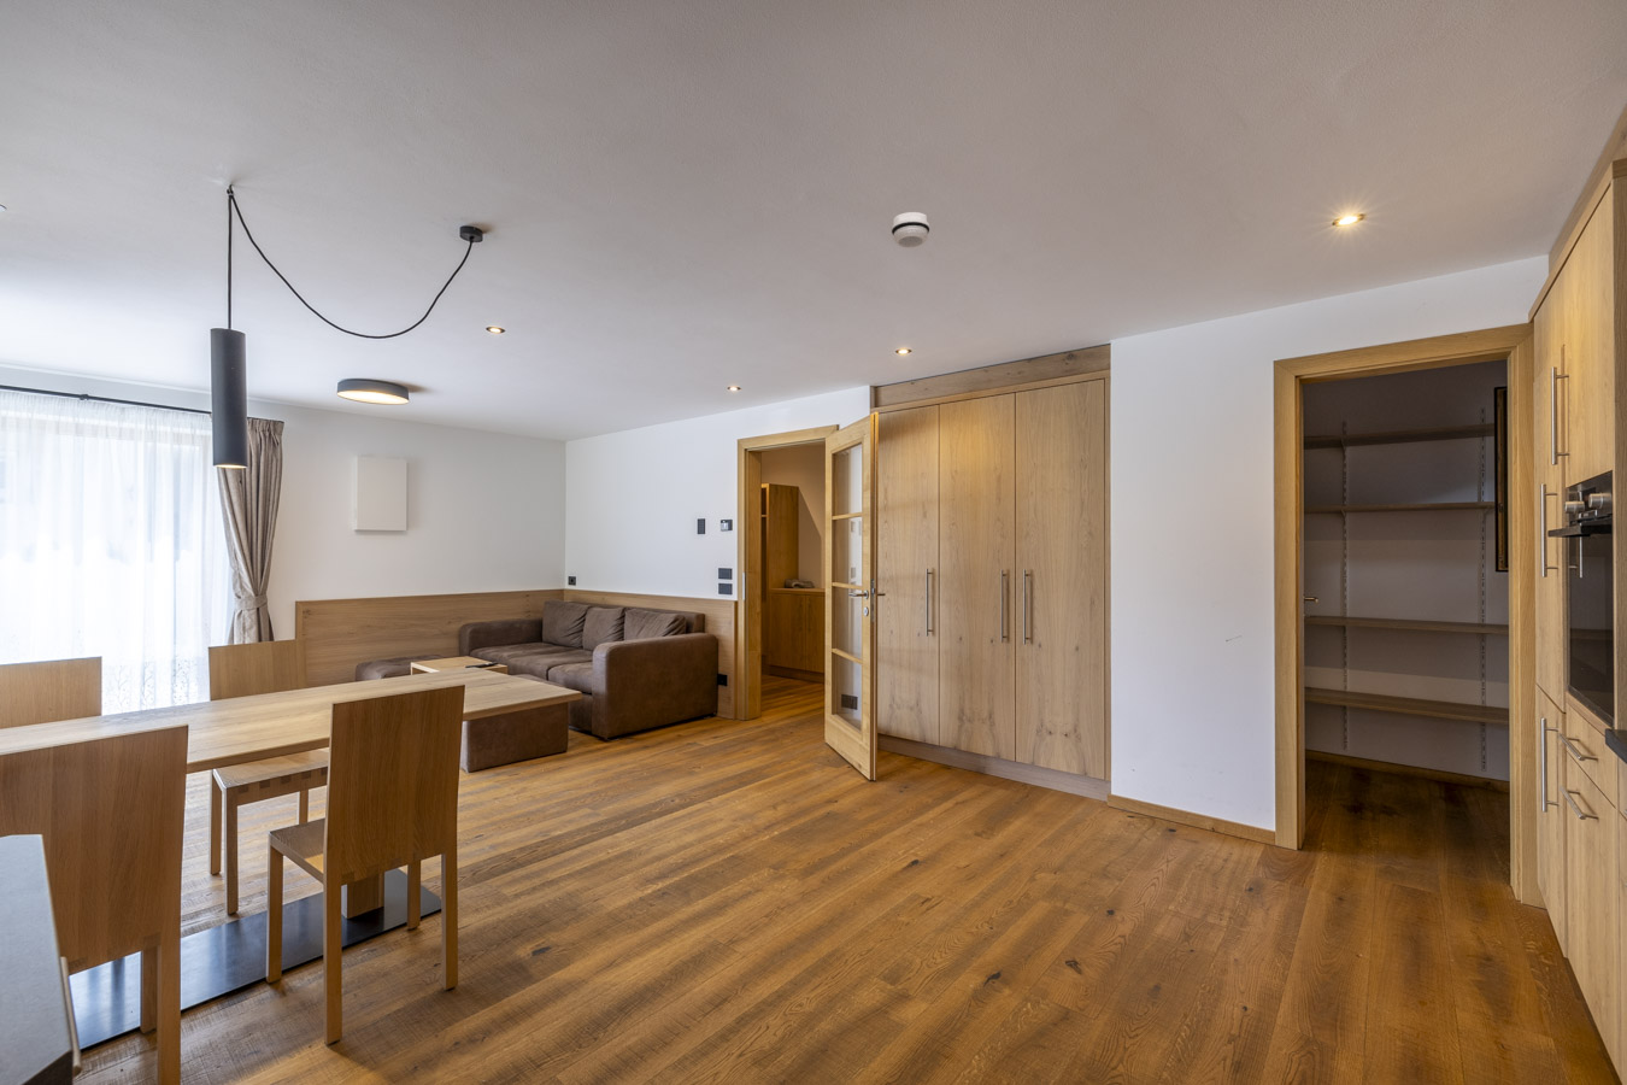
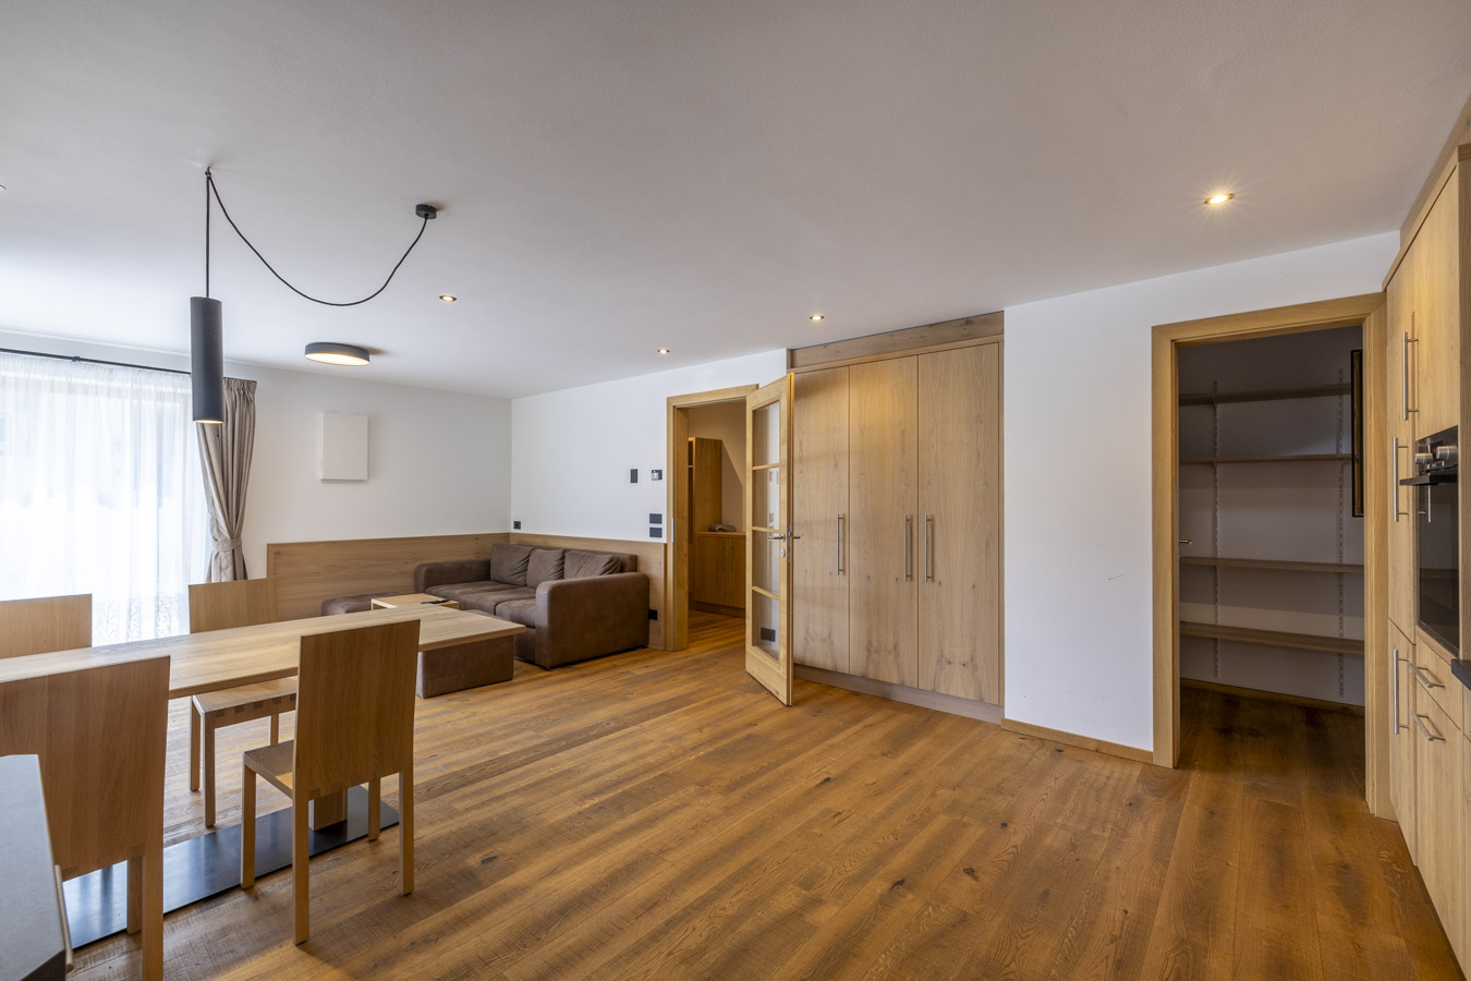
- smoke detector [891,211,932,248]
